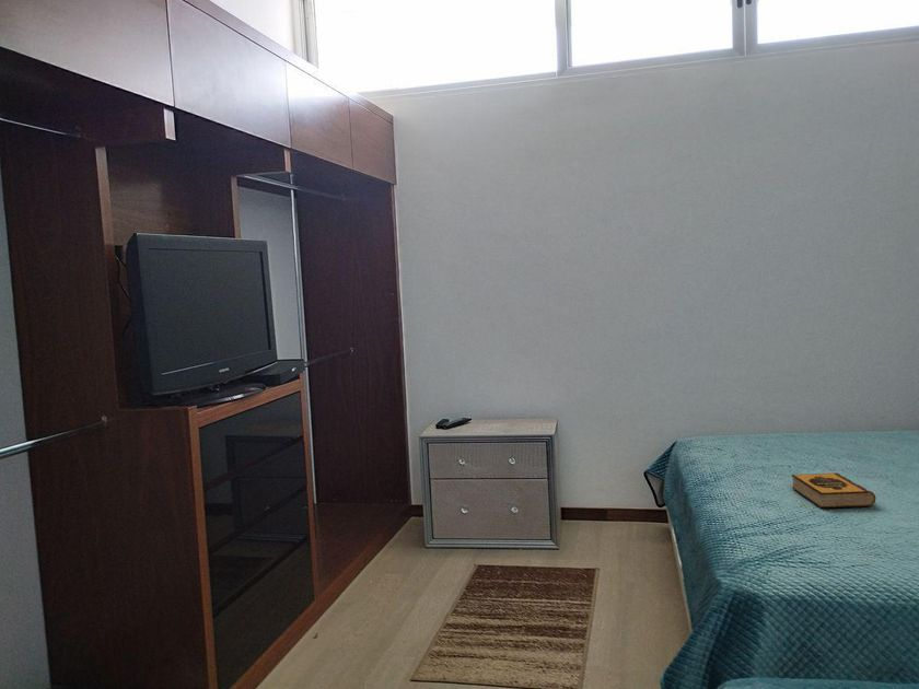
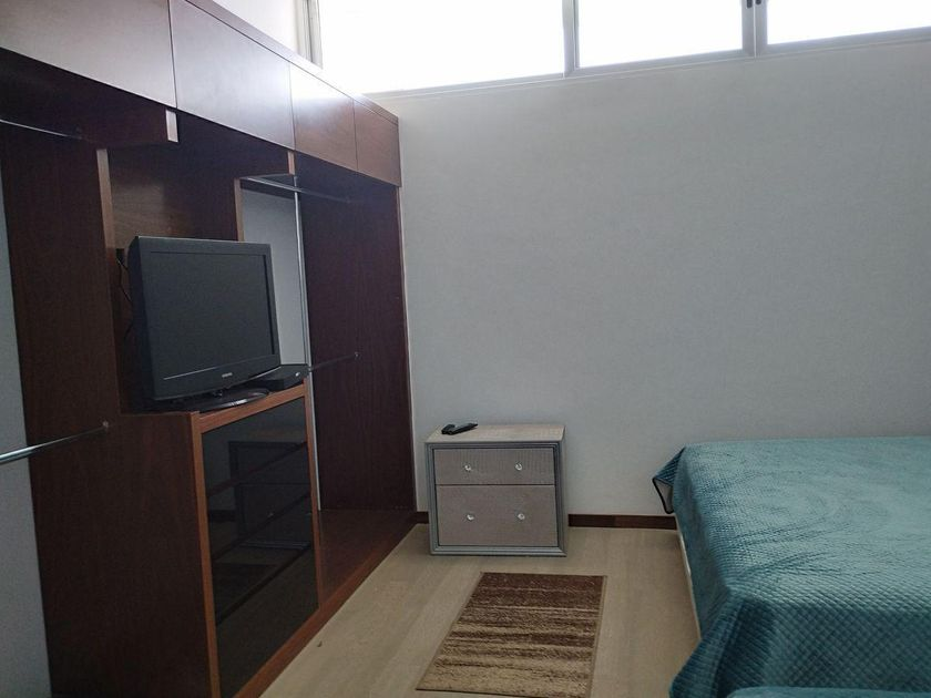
- hardback book [790,471,876,510]
